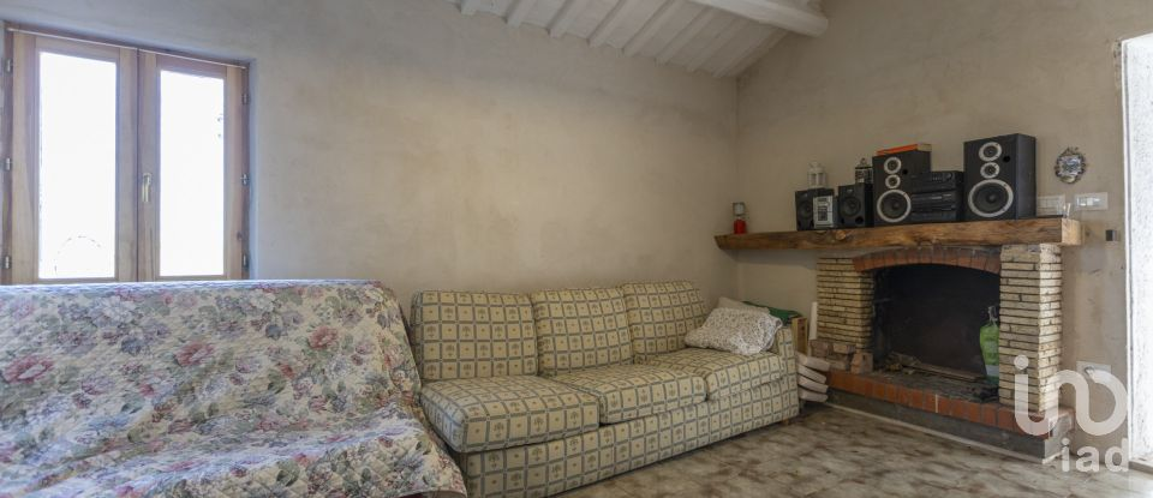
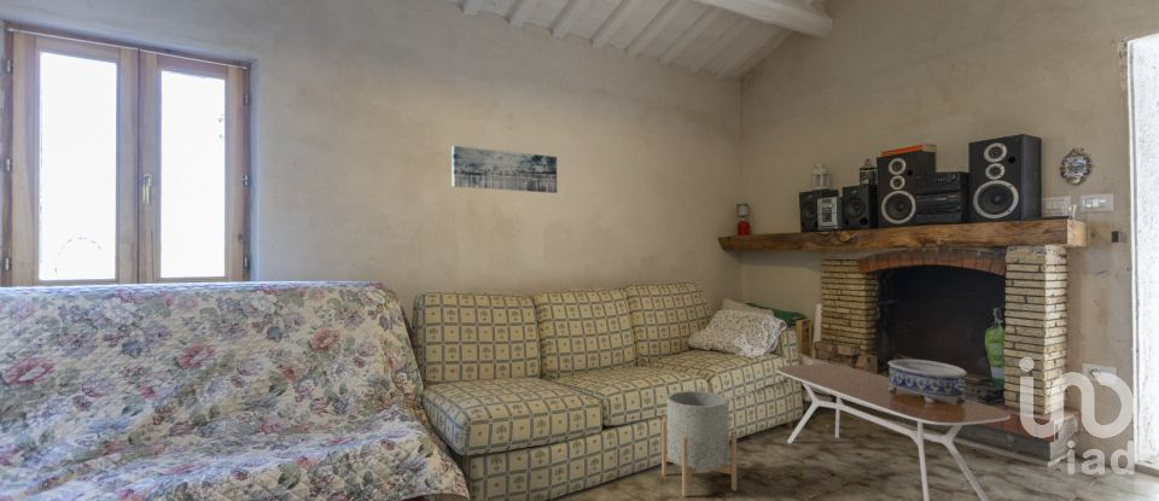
+ planter [660,390,738,497]
+ decorative bowl [886,359,968,403]
+ coffee table [775,363,1012,501]
+ wall art [450,145,558,194]
